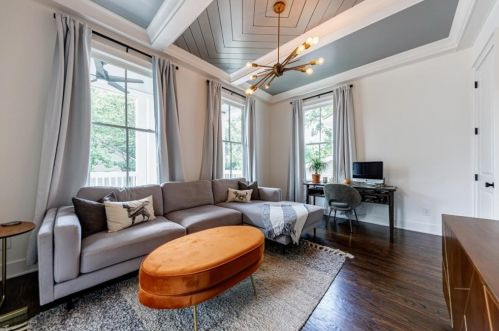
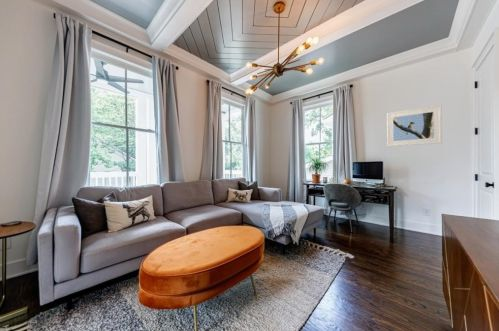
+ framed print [386,104,443,147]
